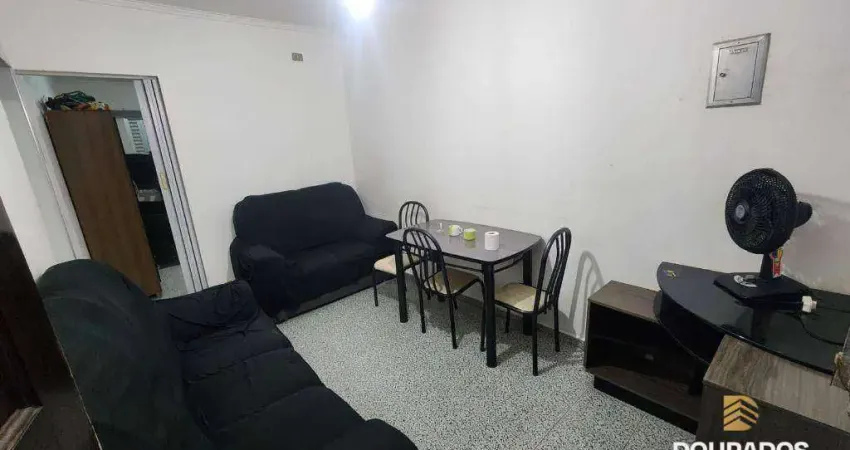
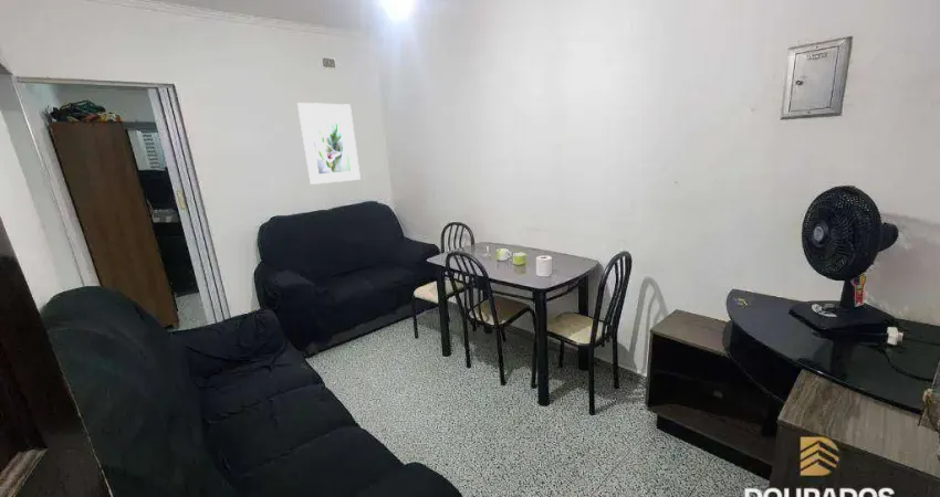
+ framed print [296,102,362,186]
